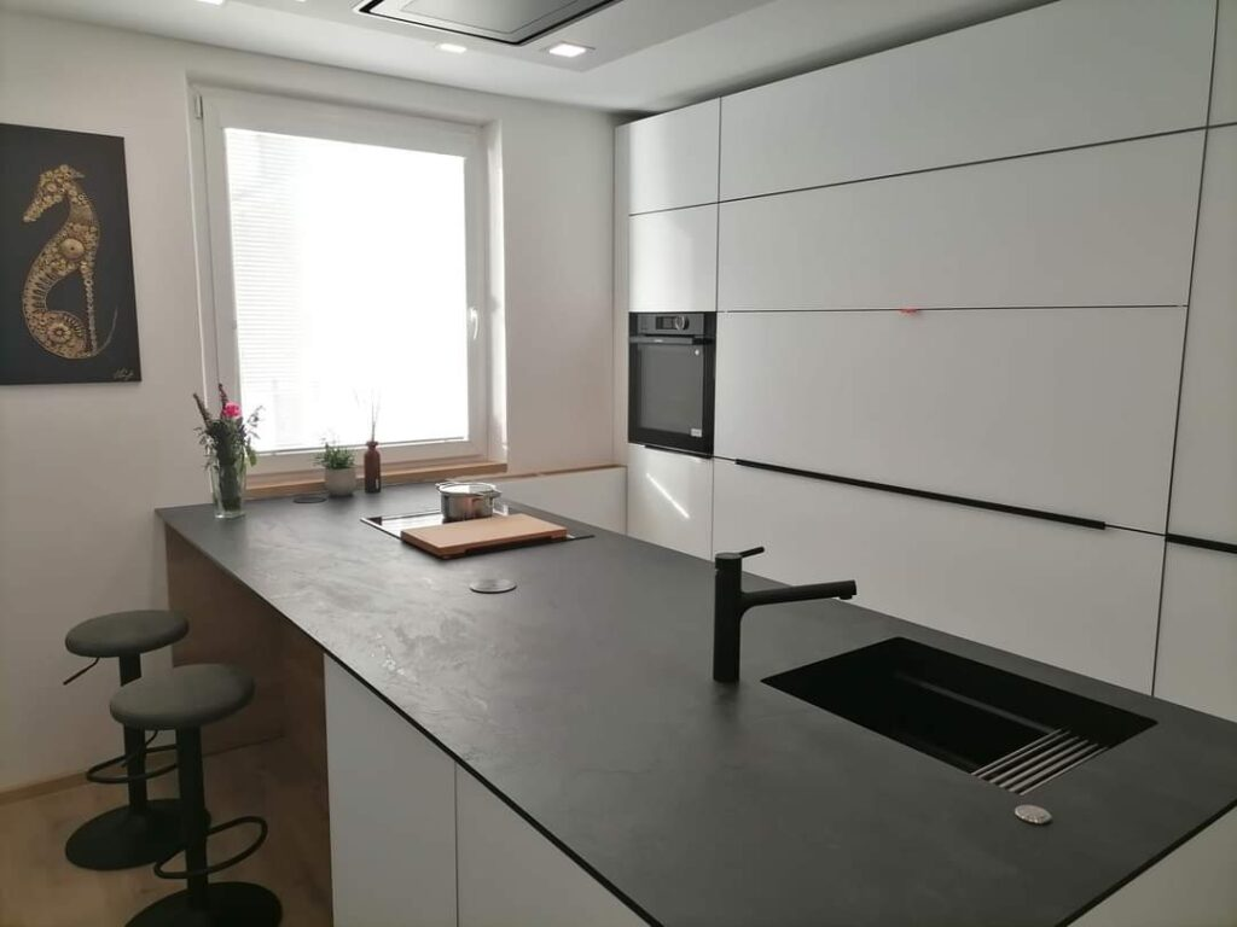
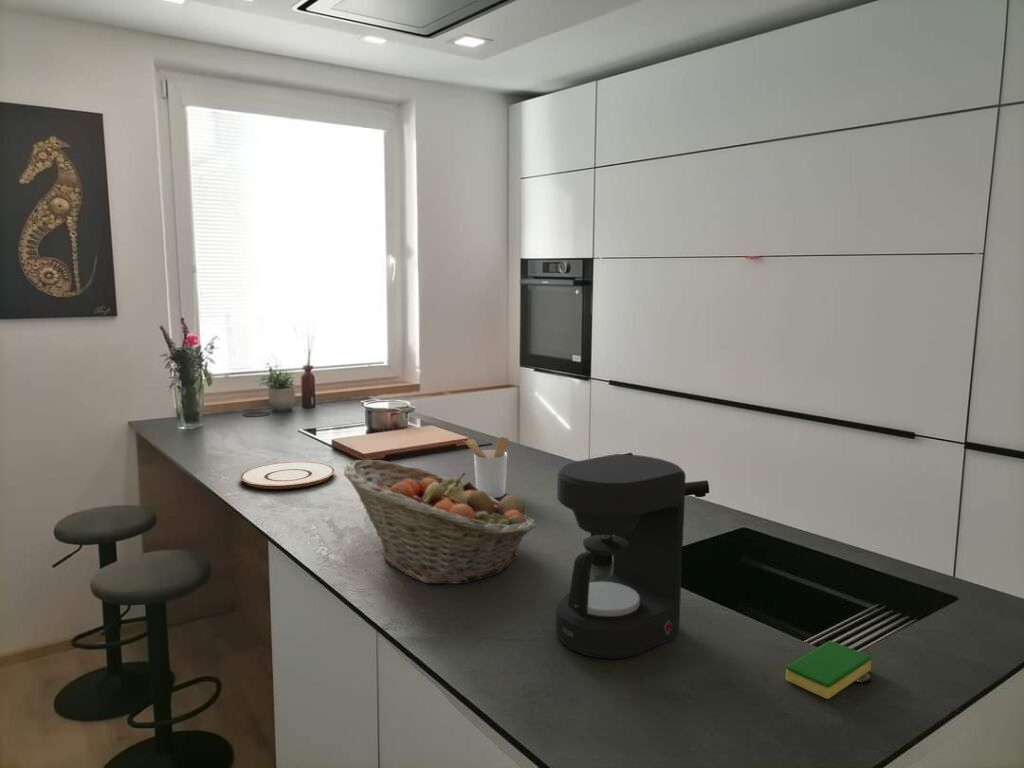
+ utensil holder [464,436,510,499]
+ plate [239,461,336,490]
+ dish sponge [785,640,872,700]
+ fruit basket [343,459,537,585]
+ coffee maker [555,453,687,660]
